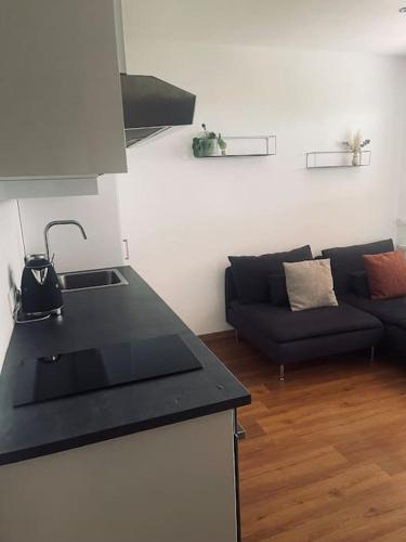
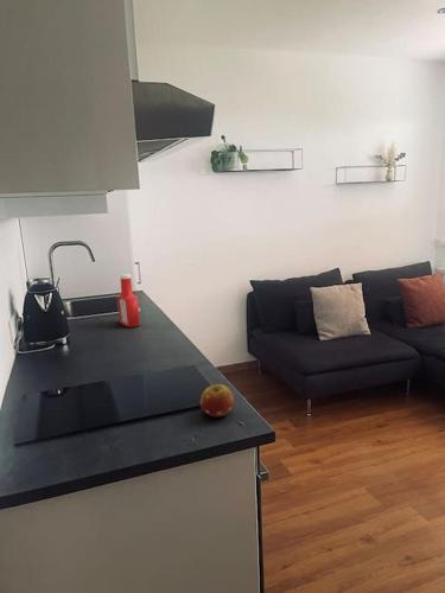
+ fruit [199,383,235,417]
+ soap bottle [116,273,141,329]
